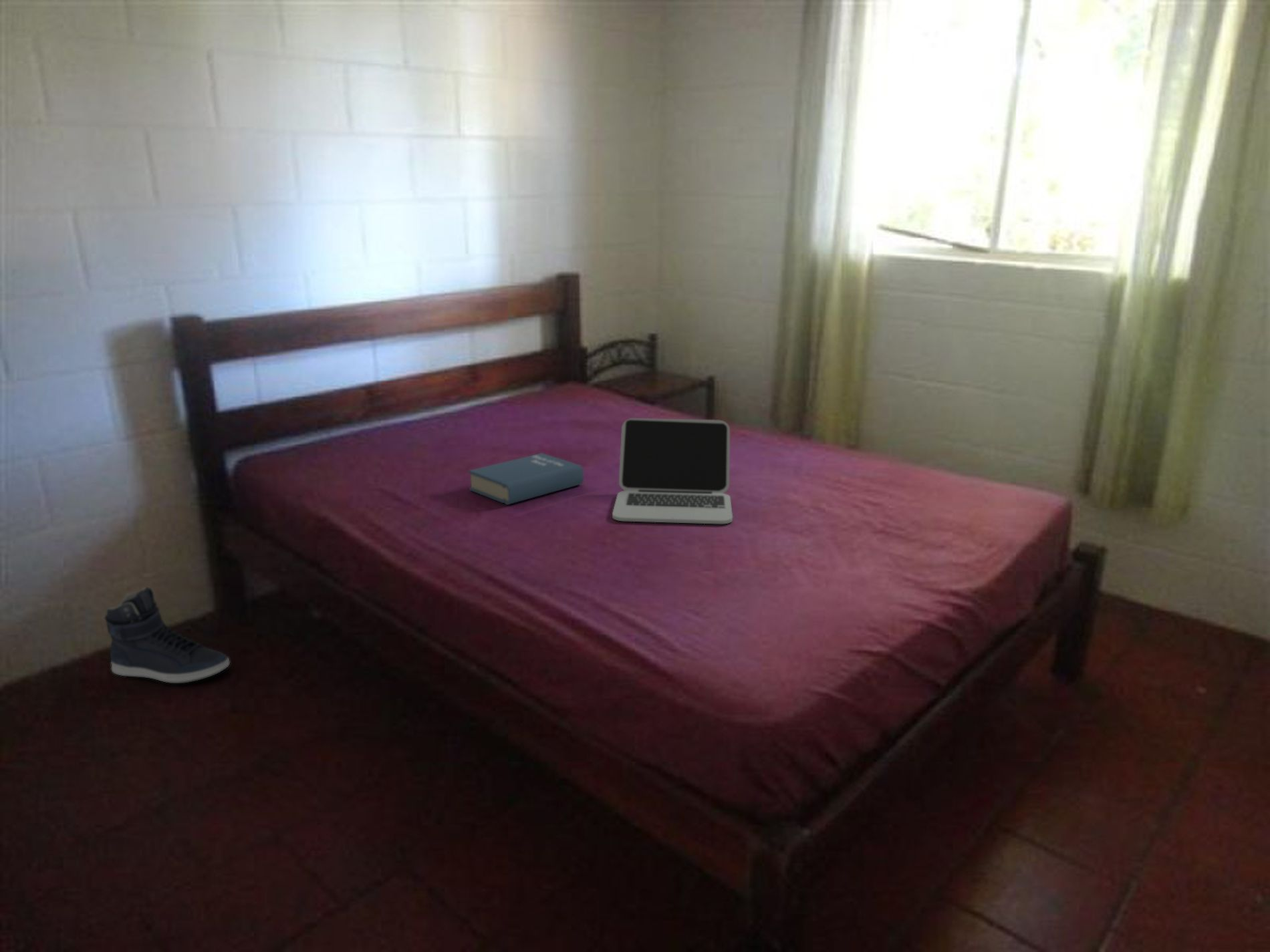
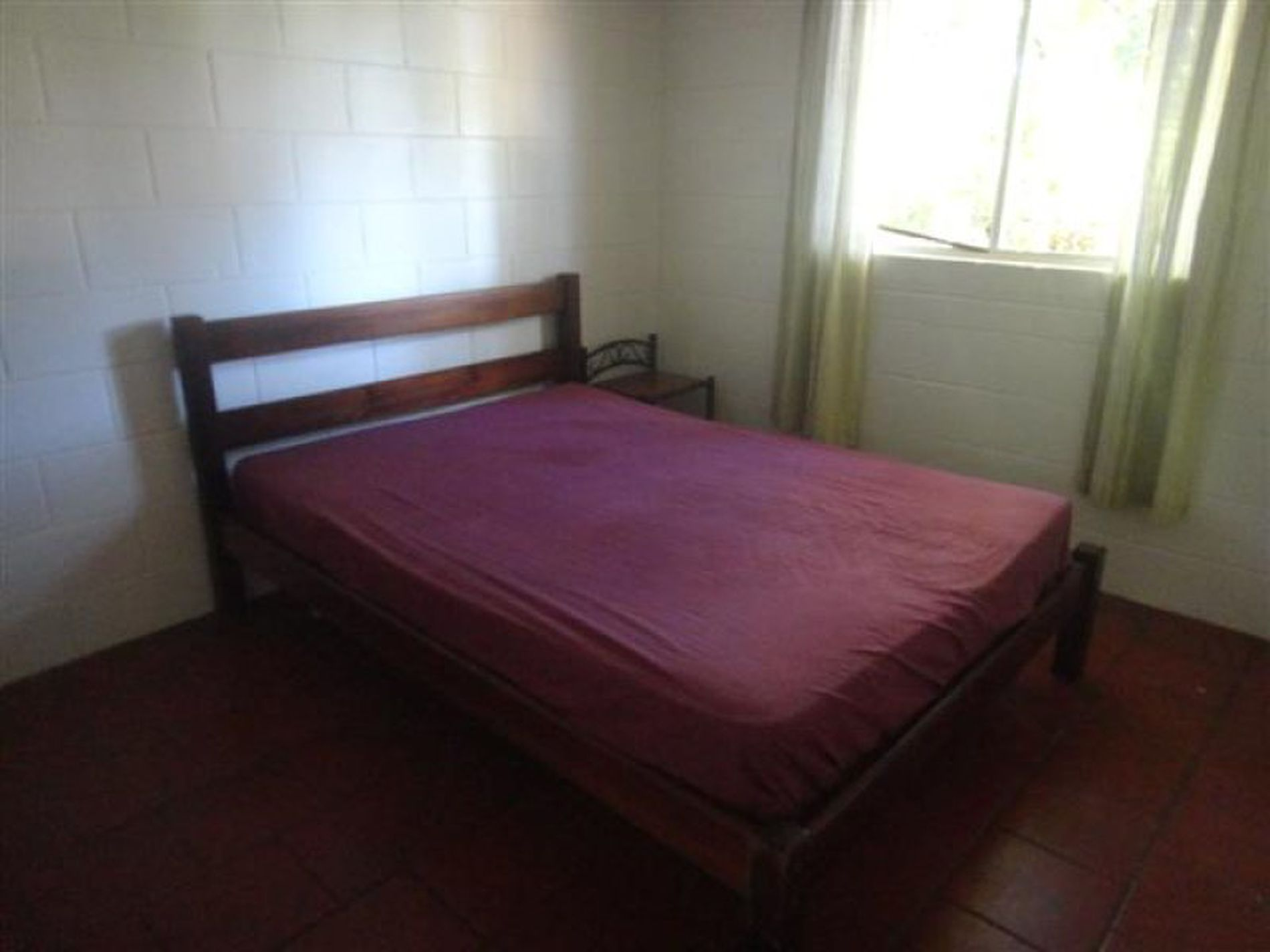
- laptop [612,418,733,524]
- book [468,452,584,506]
- sneaker [104,587,231,684]
